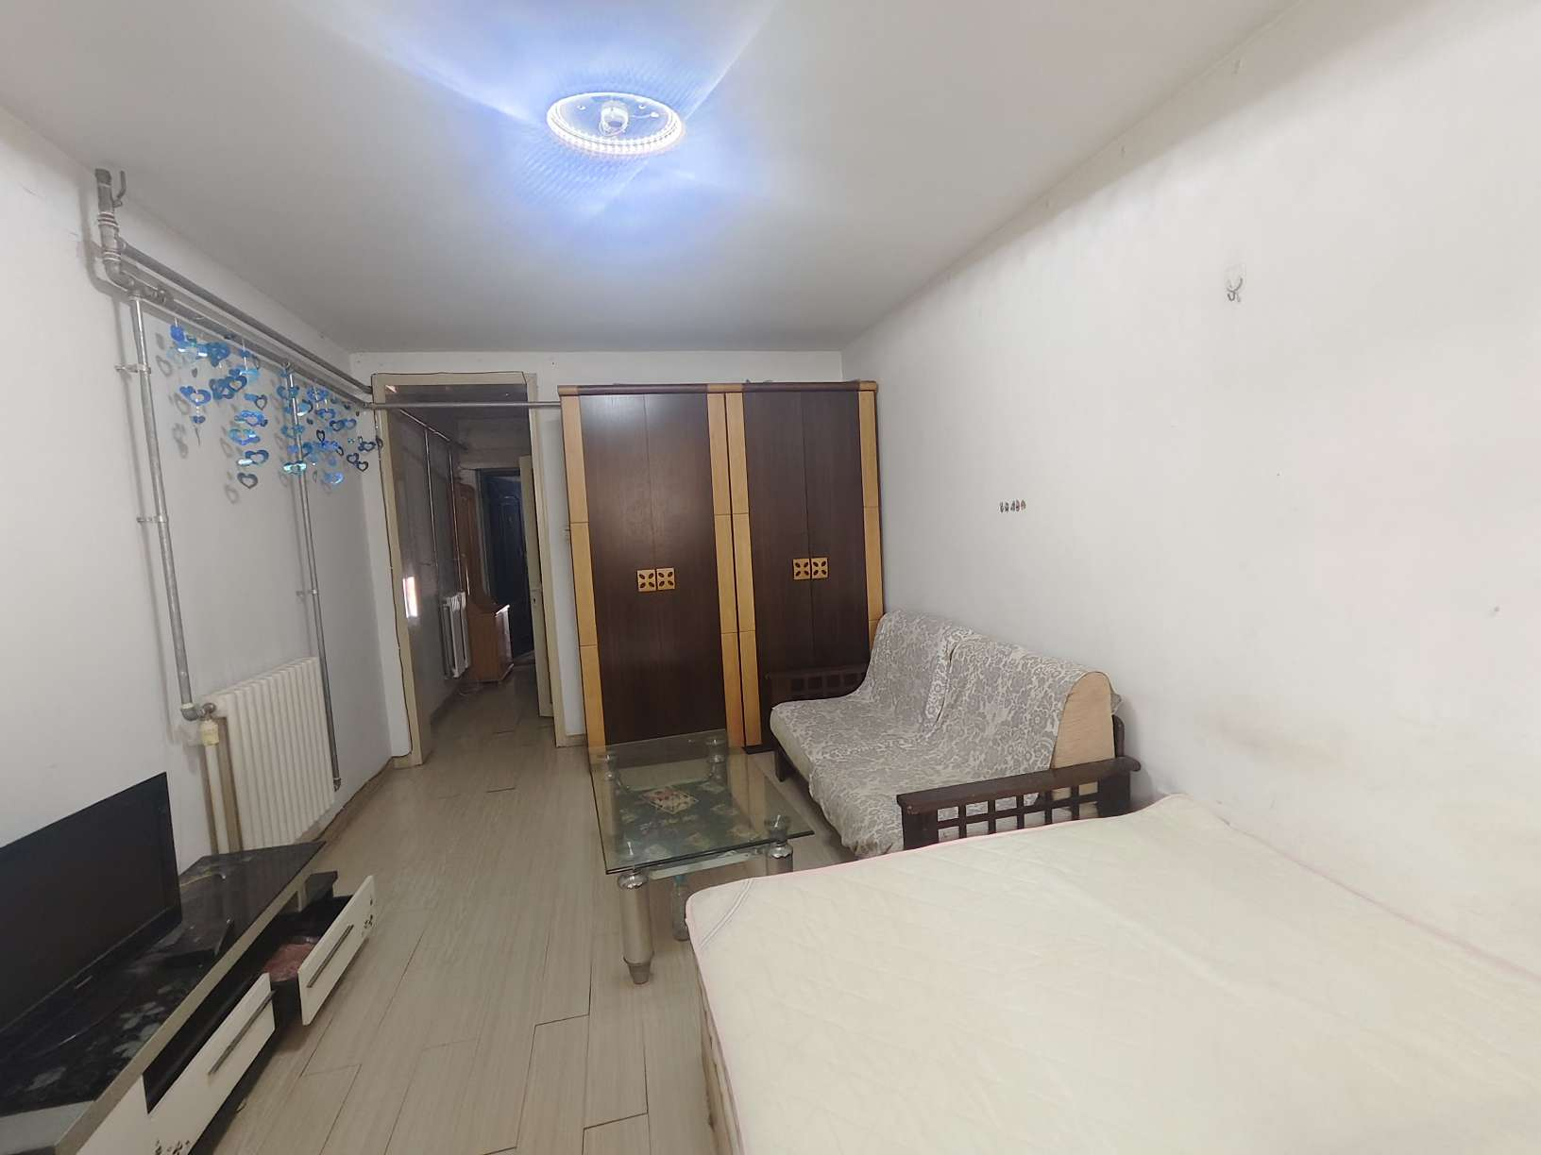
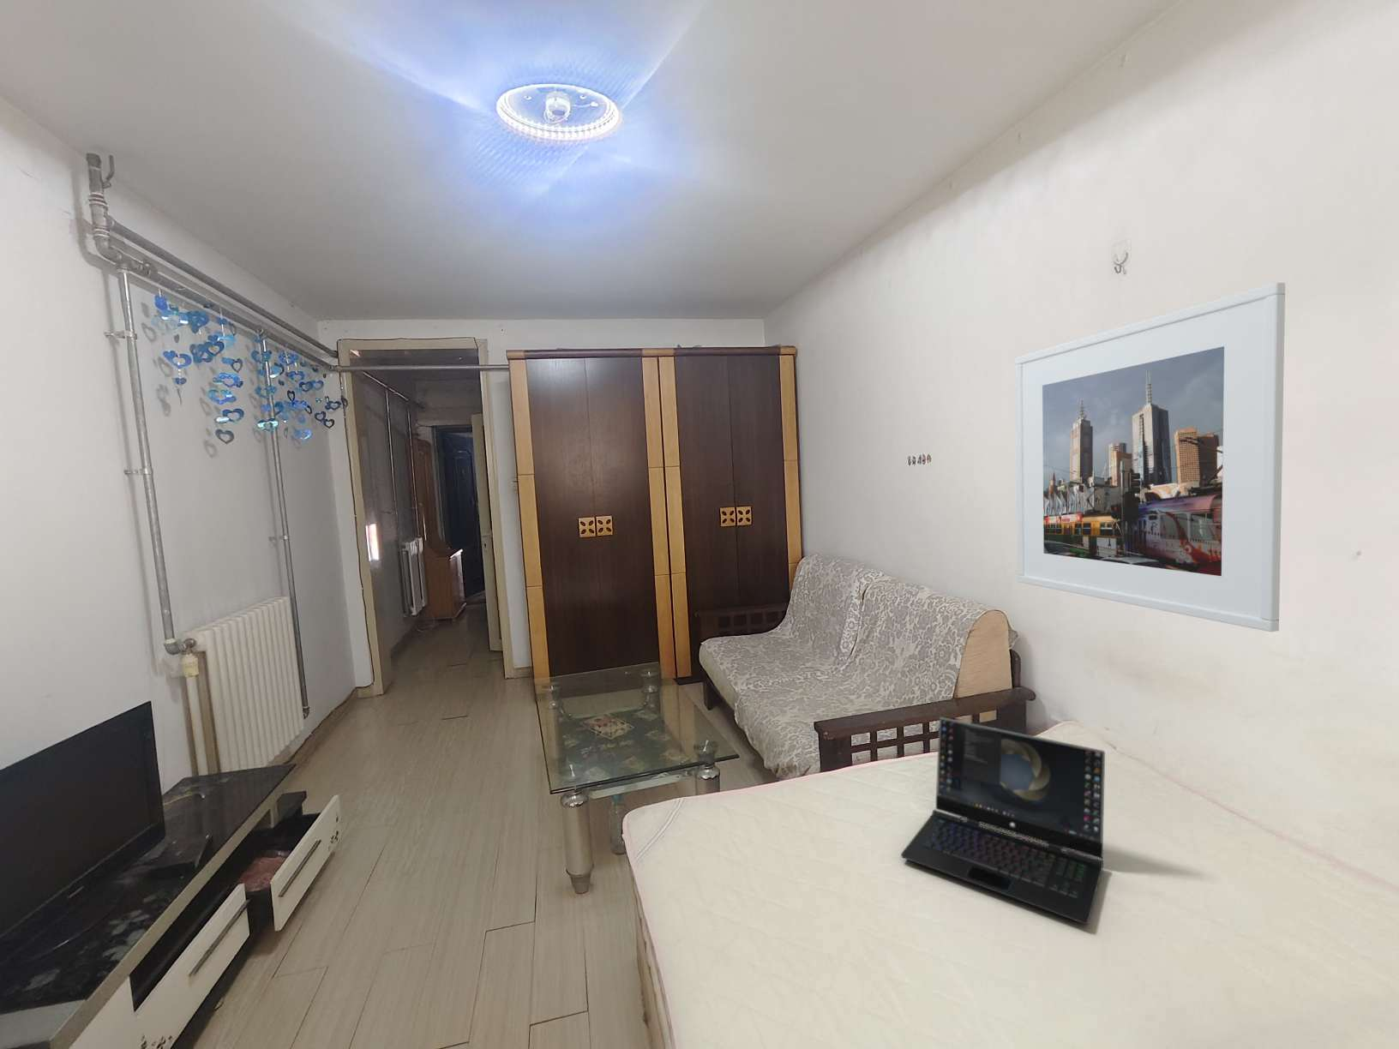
+ laptop [900,716,1106,926]
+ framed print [1015,282,1286,632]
